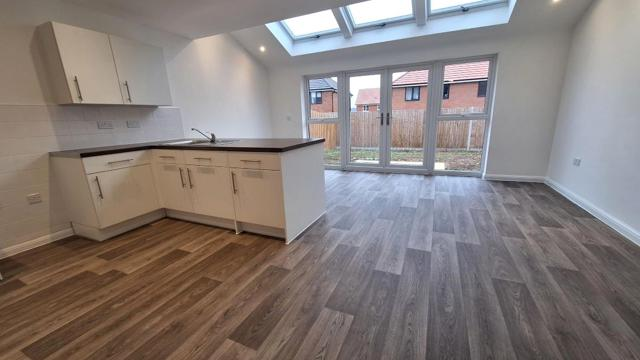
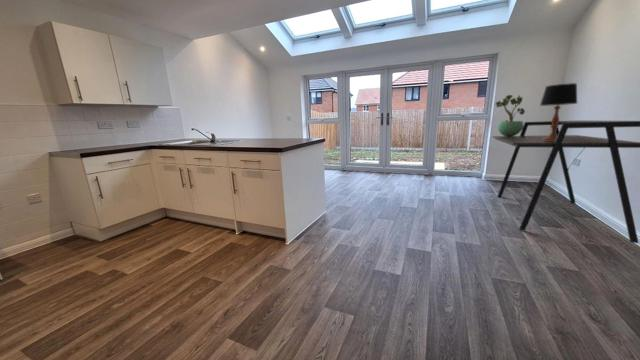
+ desk [492,119,640,244]
+ table lamp [539,82,578,141]
+ potted plant [494,94,526,137]
